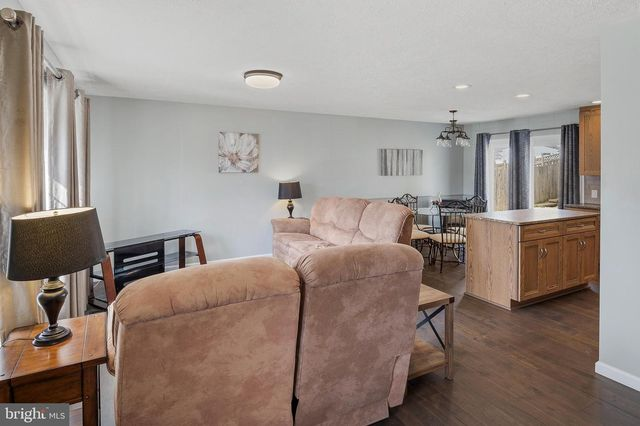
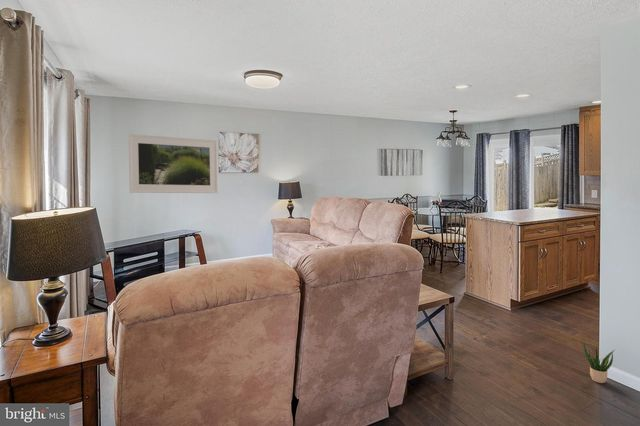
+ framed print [128,133,219,194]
+ potted plant [583,337,615,384]
